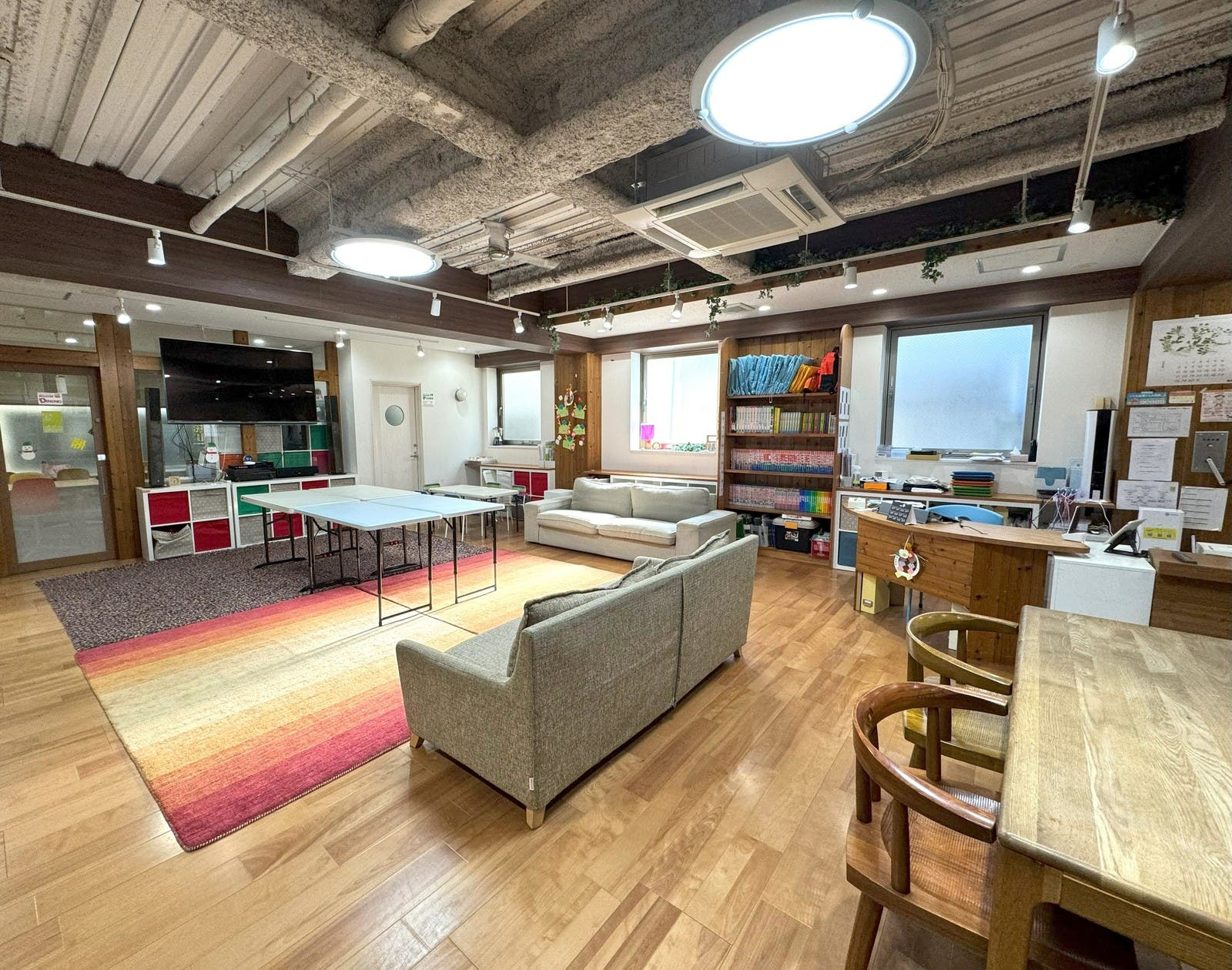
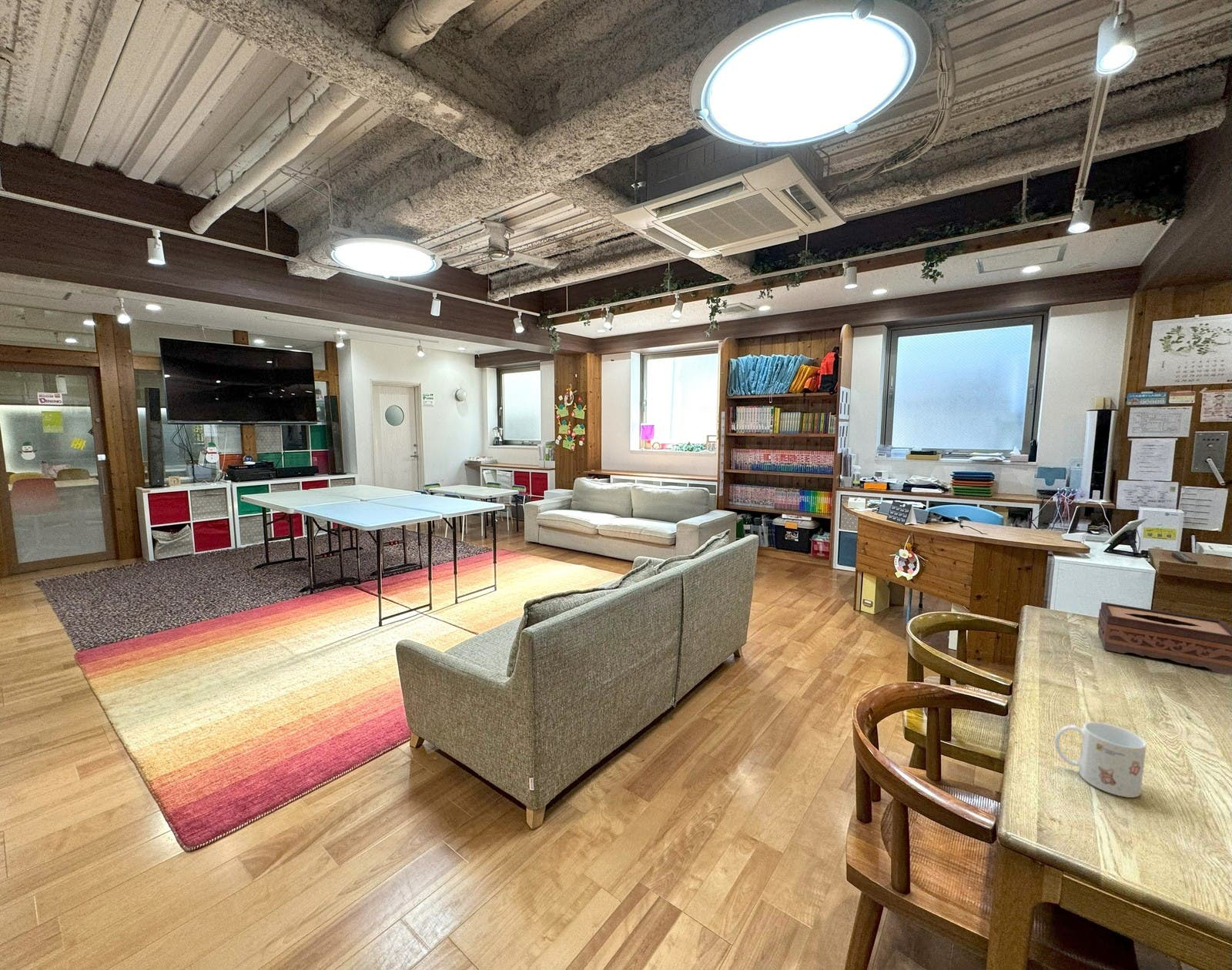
+ mug [1054,721,1147,798]
+ tissue box [1097,601,1232,675]
